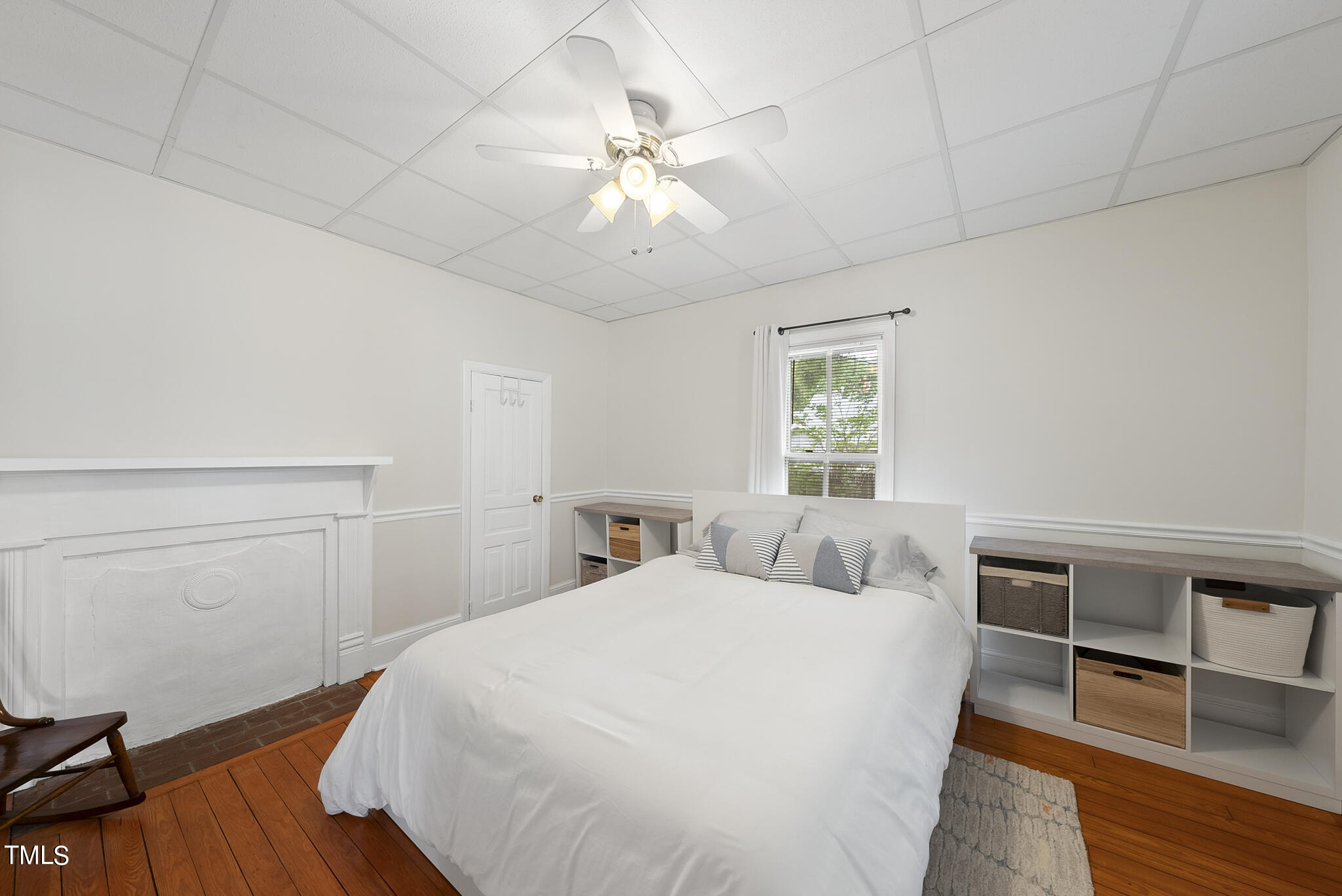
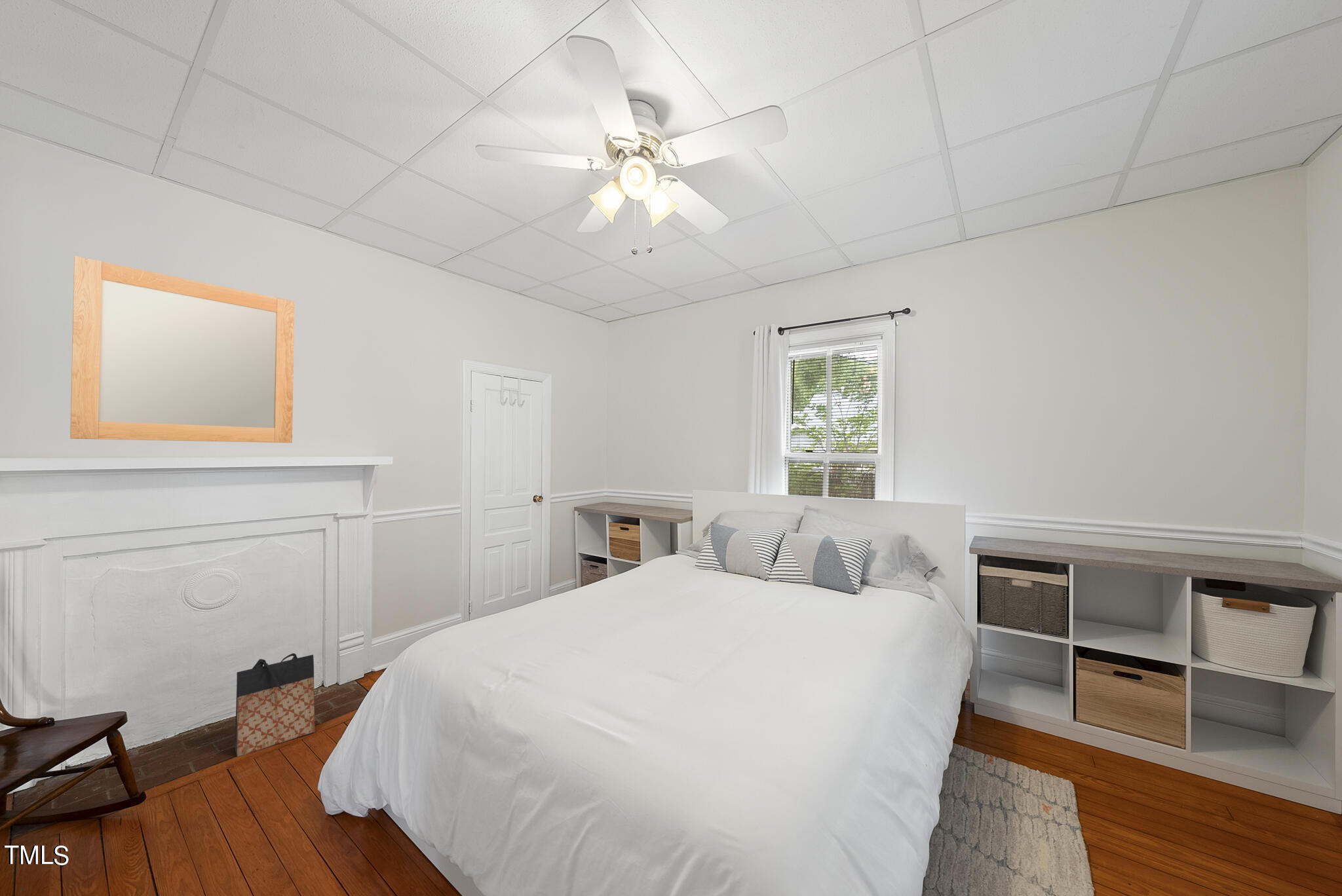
+ bag [234,653,315,758]
+ home mirror [69,255,295,443]
